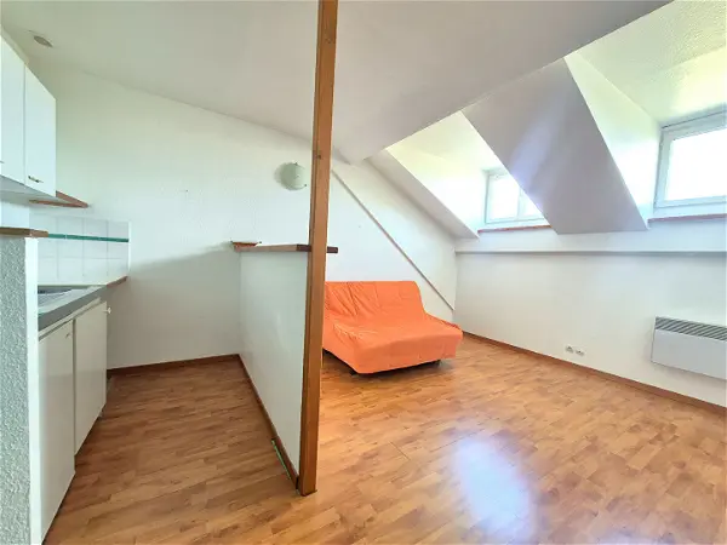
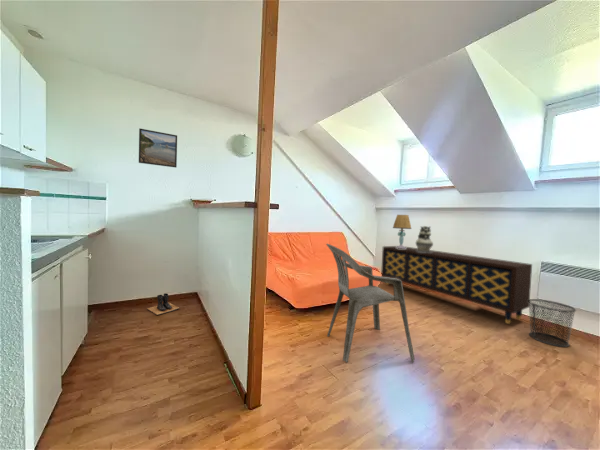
+ chair [325,243,416,364]
+ table lamp [392,214,412,249]
+ boots [146,293,180,316]
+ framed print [138,128,178,168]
+ sideboard [380,245,533,325]
+ waste bin [528,298,577,348]
+ decorative urn [415,225,434,253]
